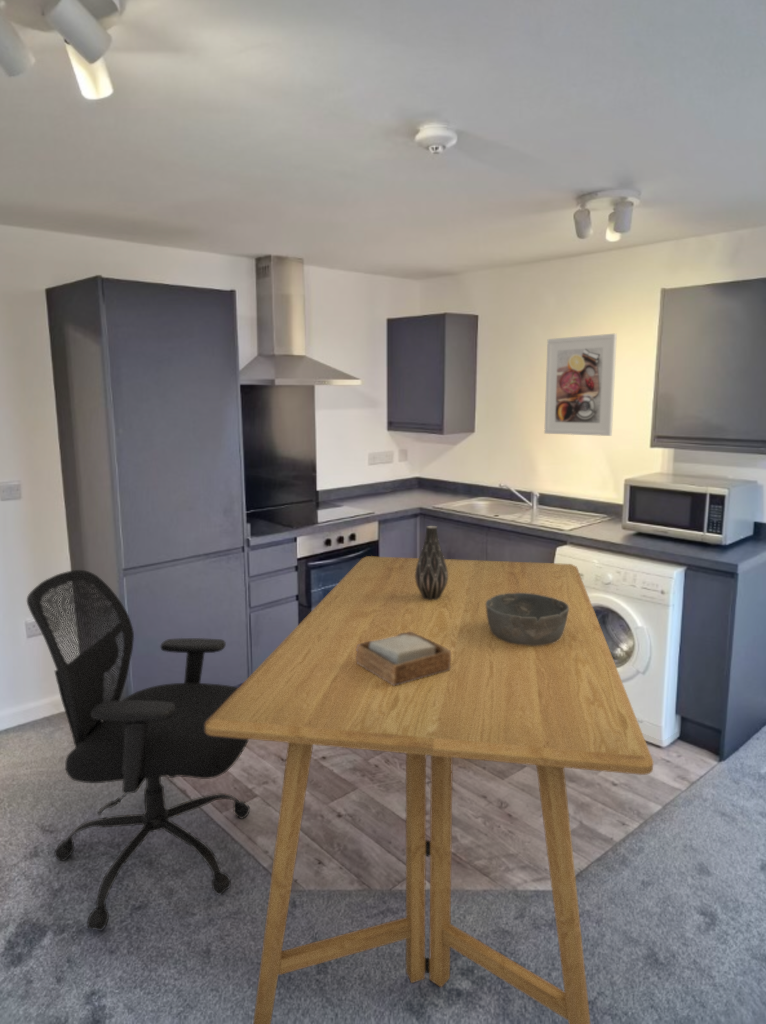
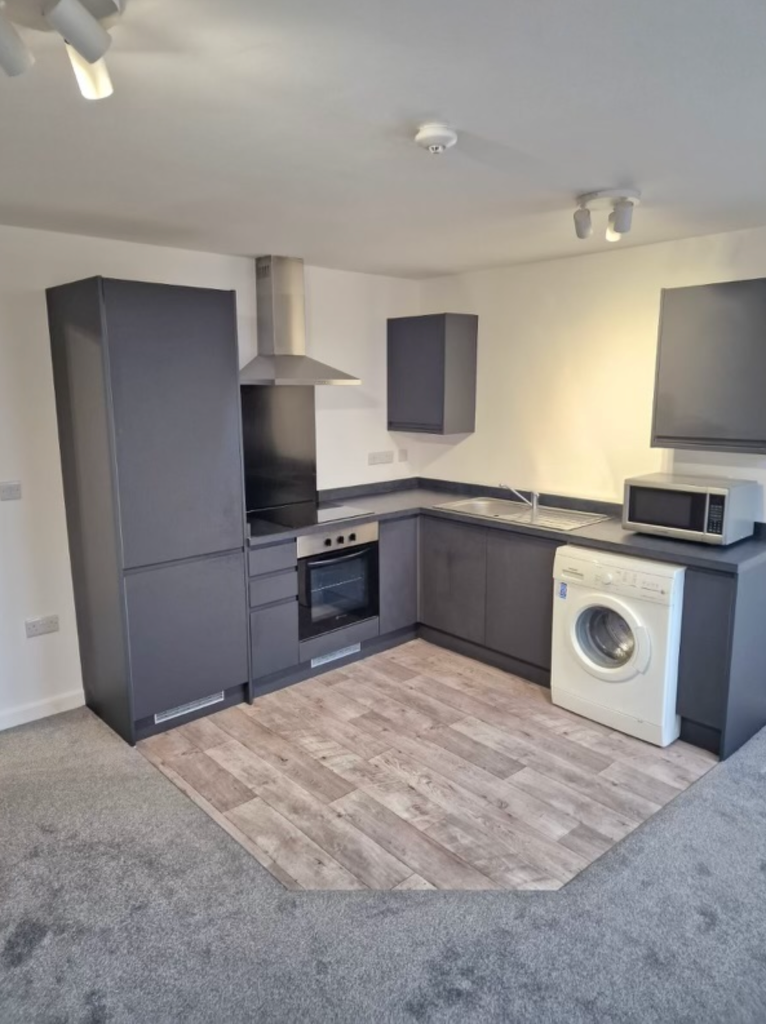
- vase [415,525,448,600]
- dining table [205,555,654,1024]
- bowl [486,593,569,645]
- napkin holder [356,632,451,686]
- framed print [543,333,618,437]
- chair [26,569,251,932]
